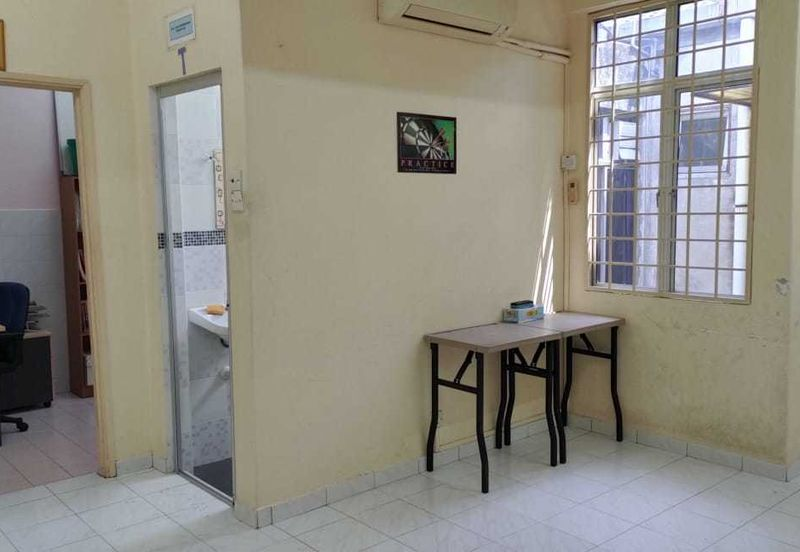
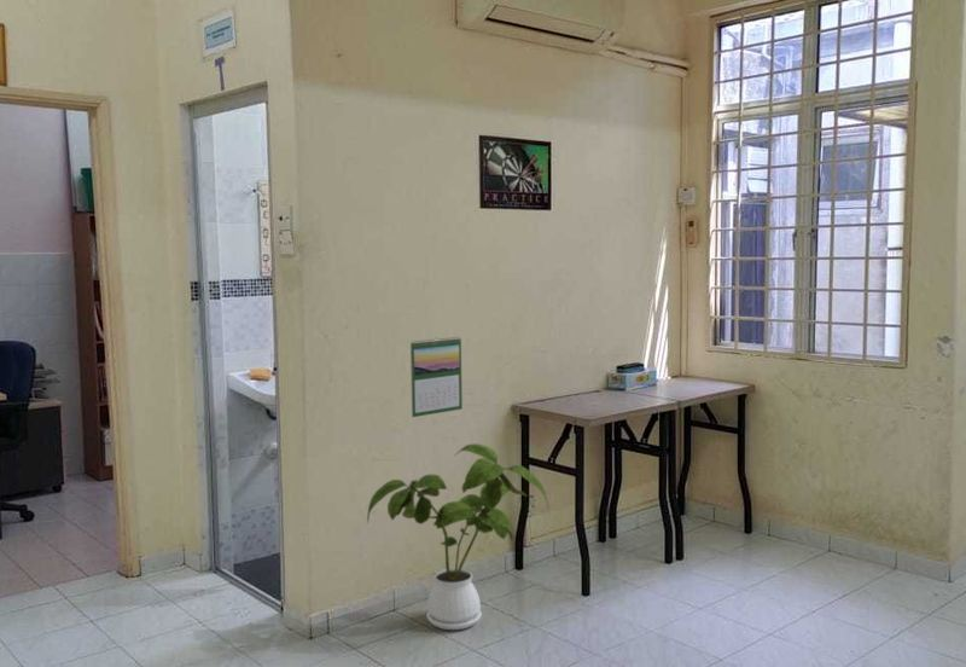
+ house plant [366,442,551,631]
+ calendar [409,336,464,418]
